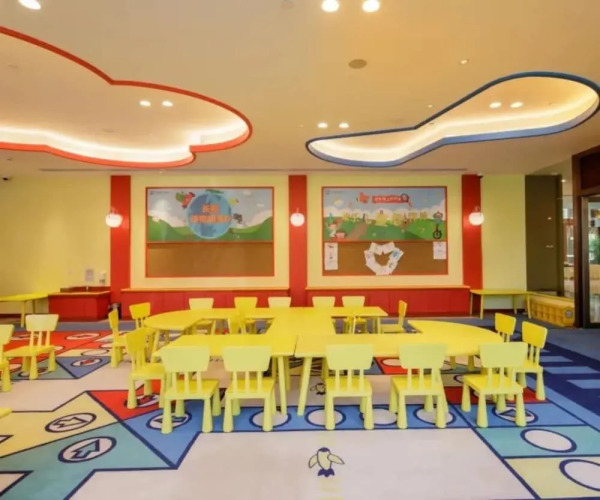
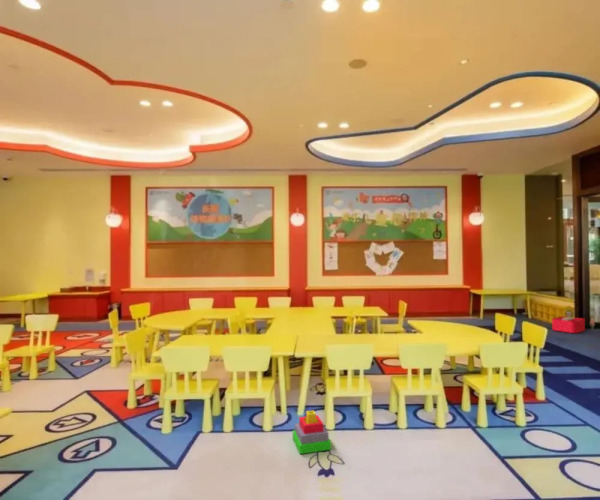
+ storage bin [551,316,595,334]
+ toy blocks [292,410,332,455]
